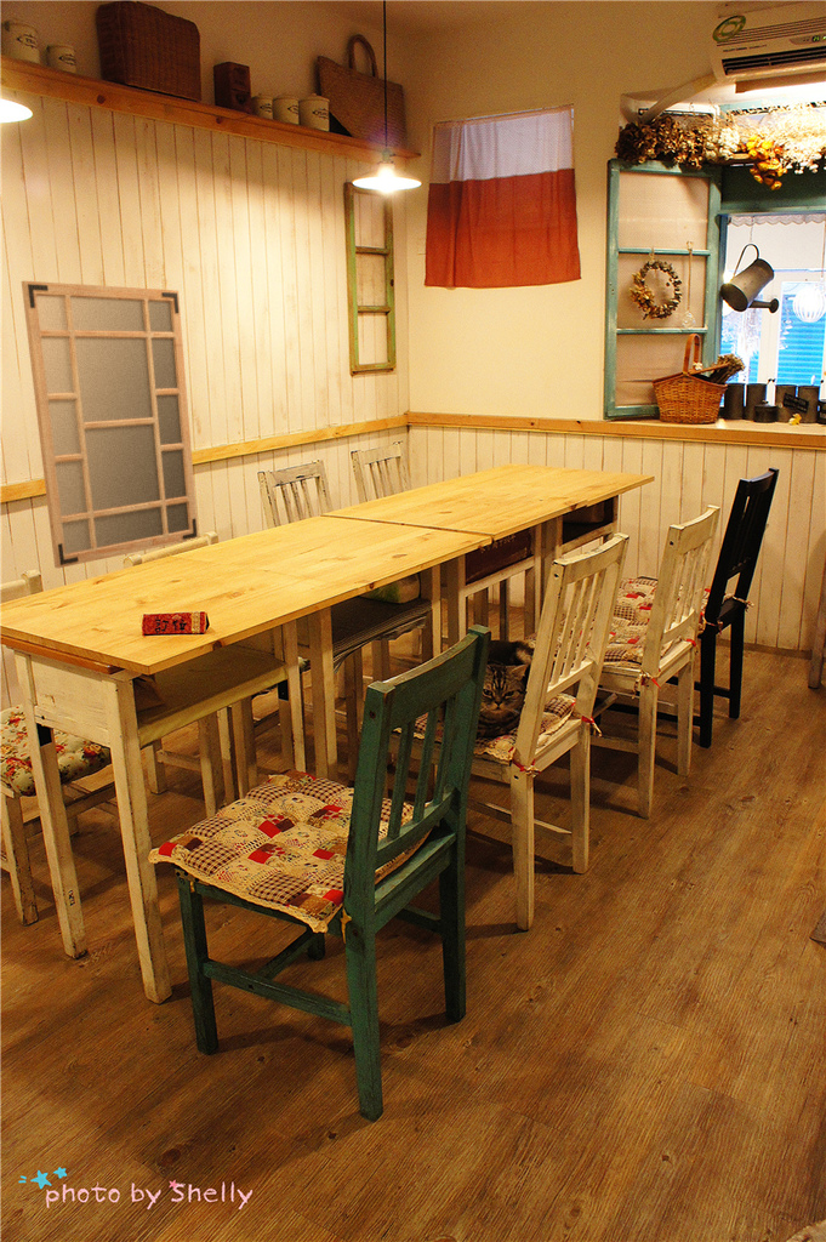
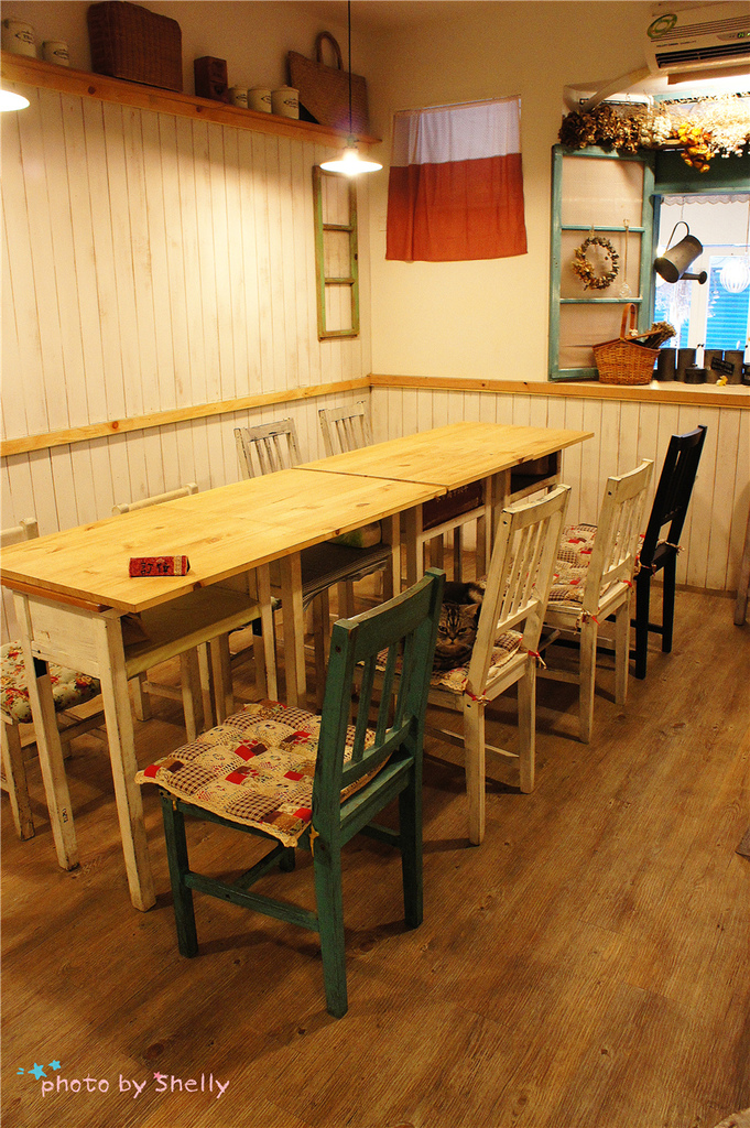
- mirror [21,280,199,569]
